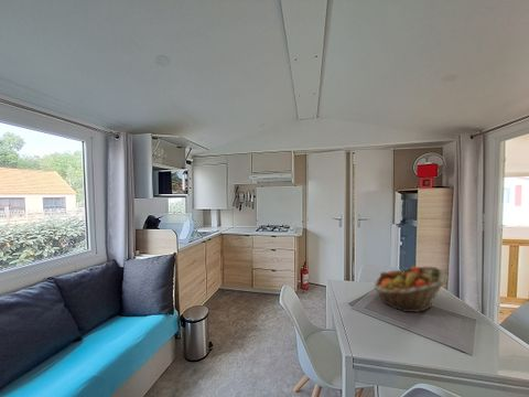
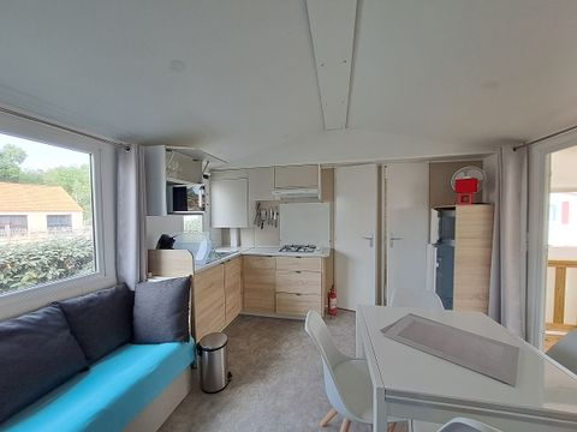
- fruit basket [373,265,450,313]
